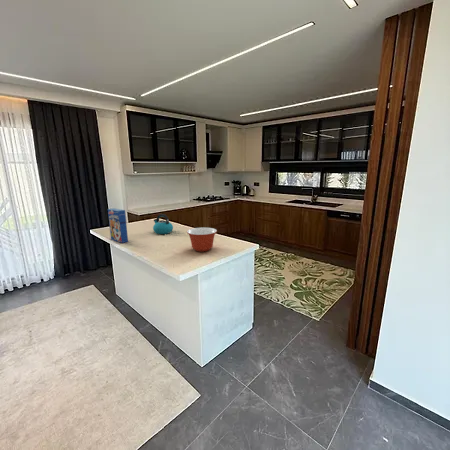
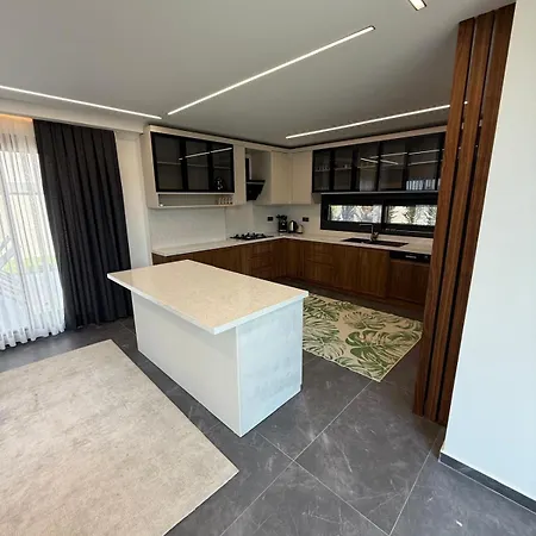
- kettle [152,213,174,235]
- cereal box [107,207,129,244]
- mixing bowl [186,227,218,253]
